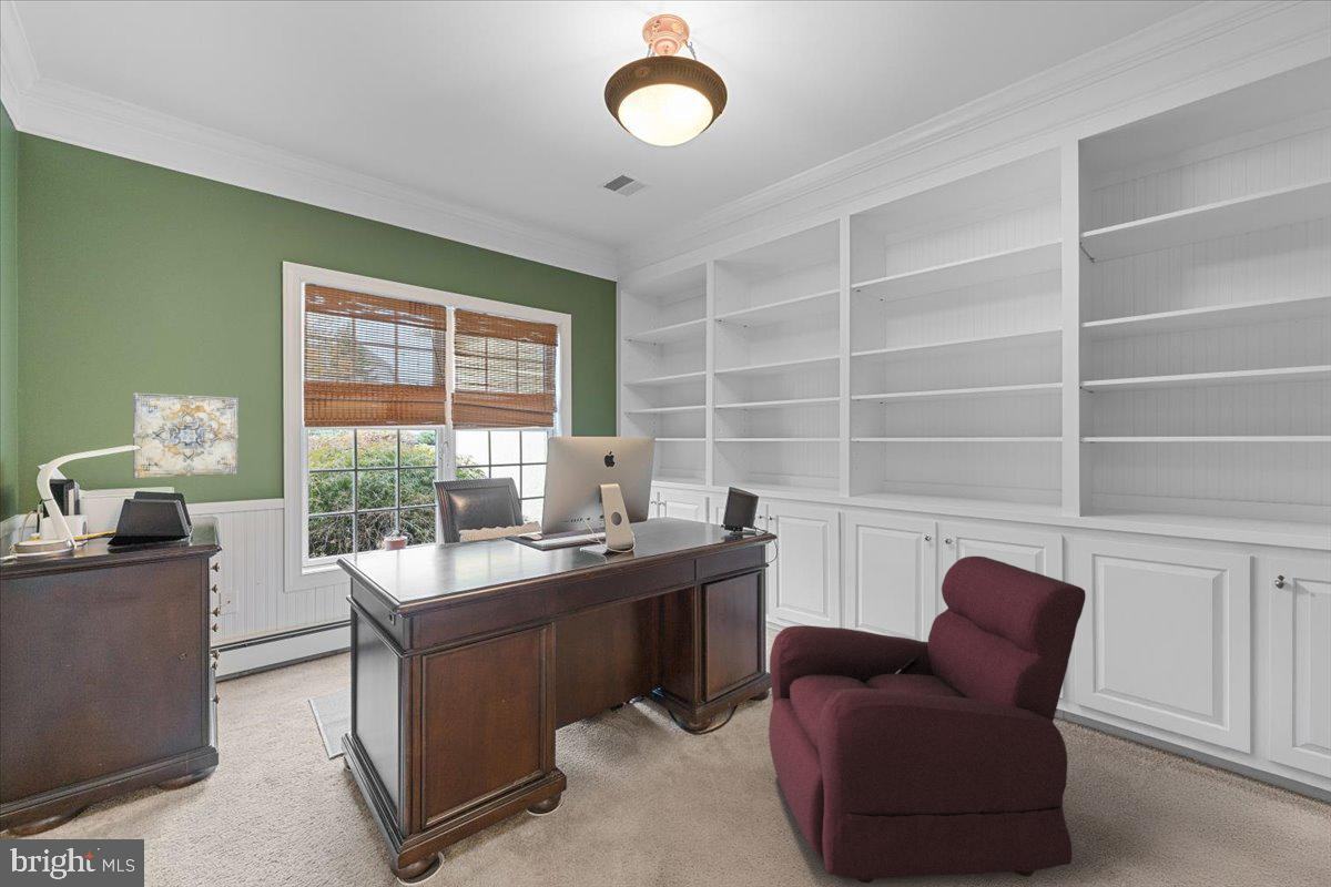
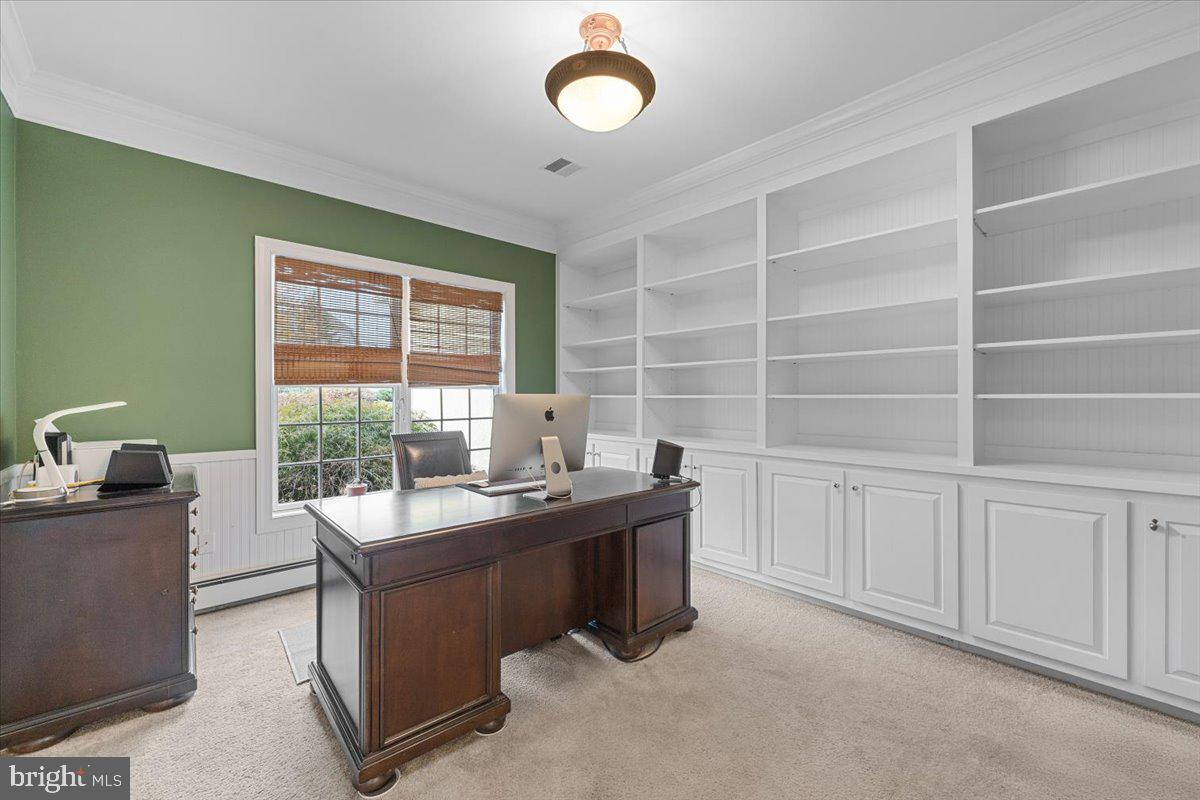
- wall art [132,392,240,479]
- armchair [768,555,1087,884]
